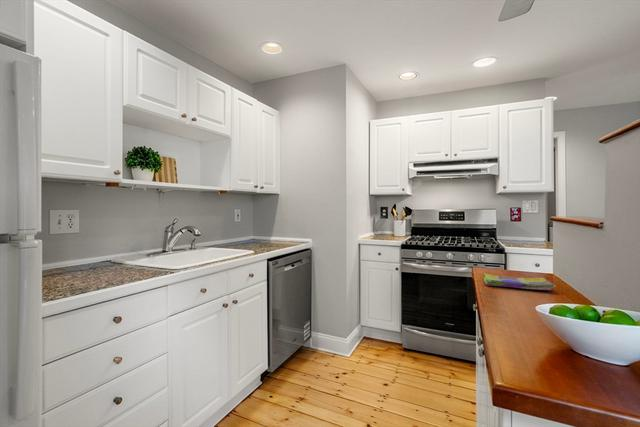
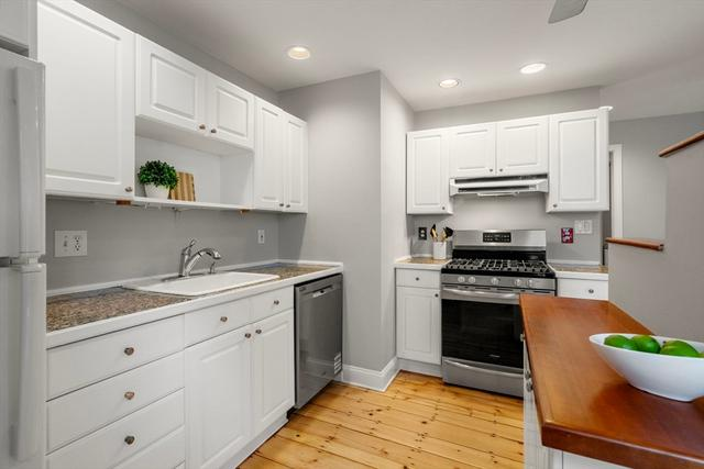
- dish towel [483,272,557,291]
